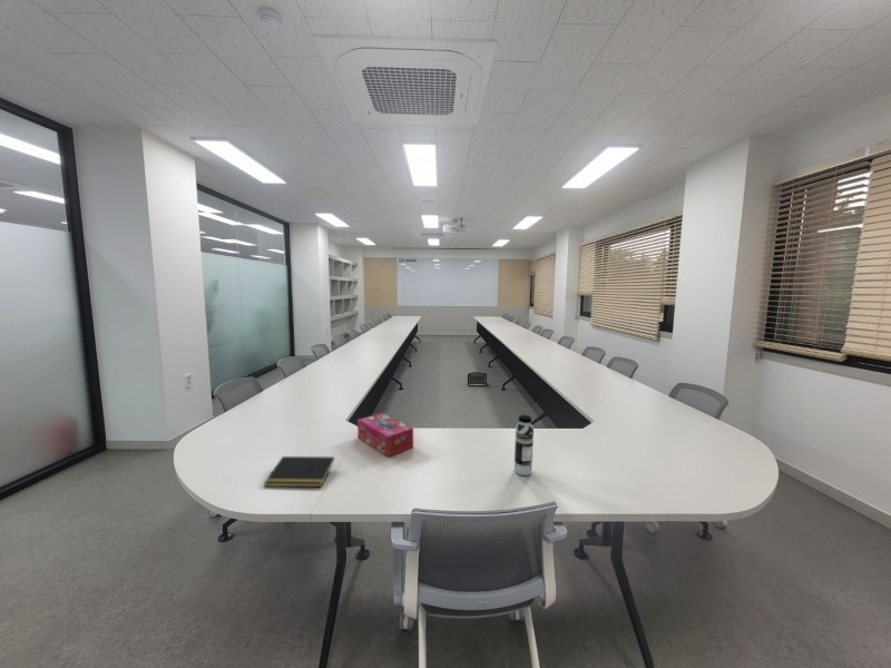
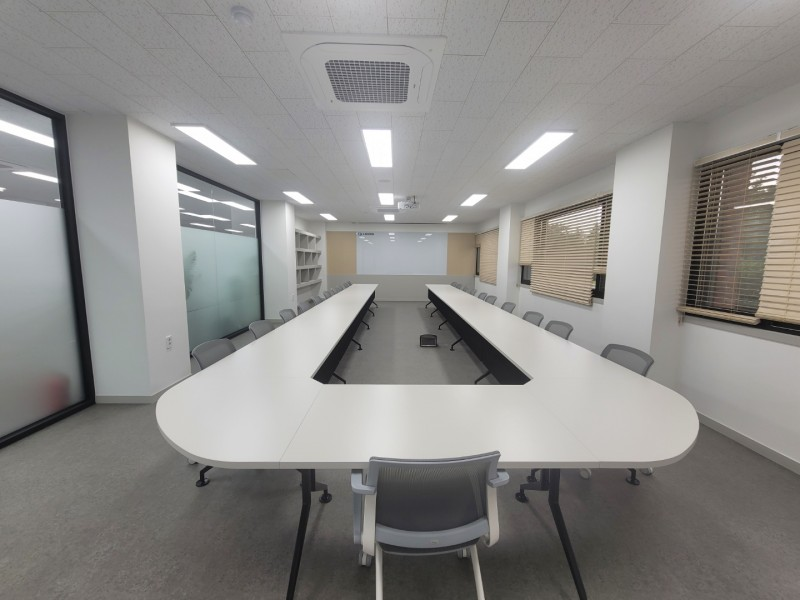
- tissue box [356,412,414,458]
- notepad [263,455,335,488]
- water bottle [513,414,535,477]
